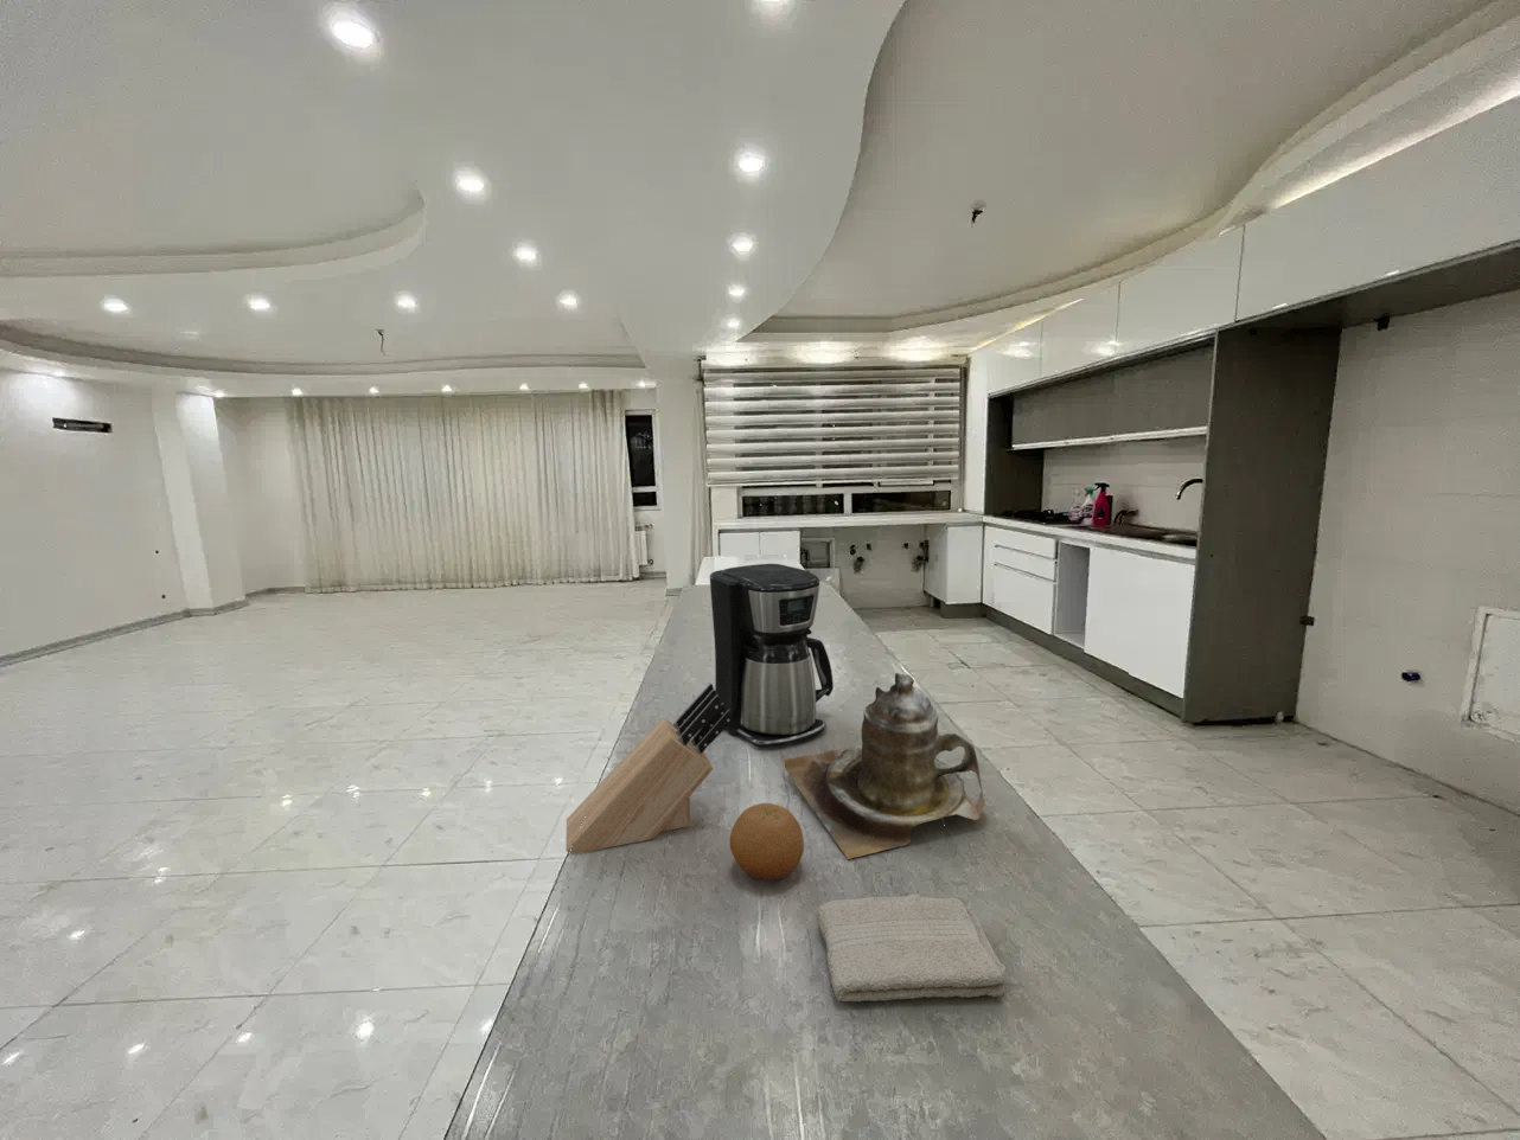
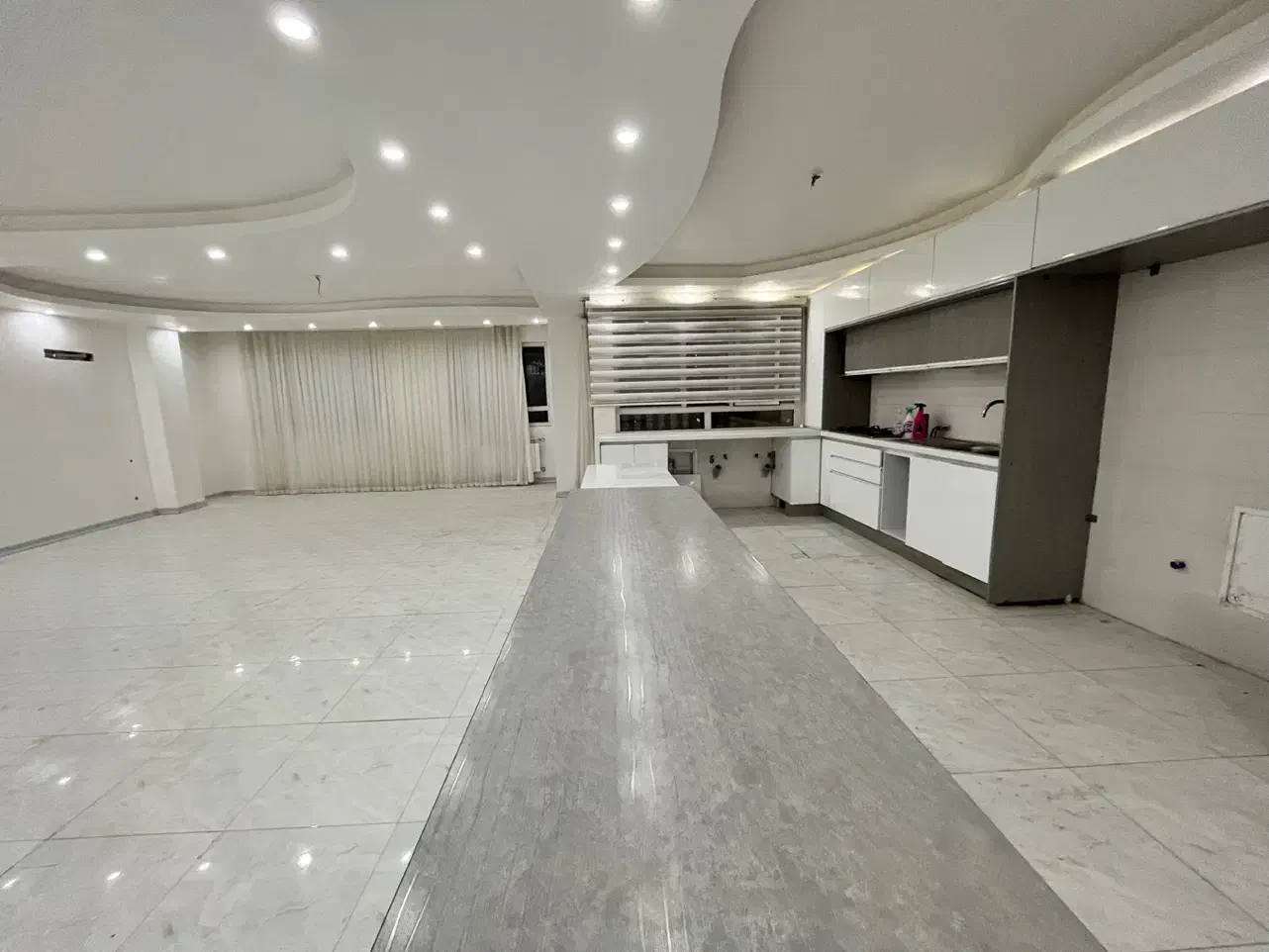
- knife block [564,683,733,855]
- fruit [729,802,805,881]
- coffee maker [709,563,835,748]
- teapot [782,672,989,860]
- washcloth [816,892,1006,1002]
